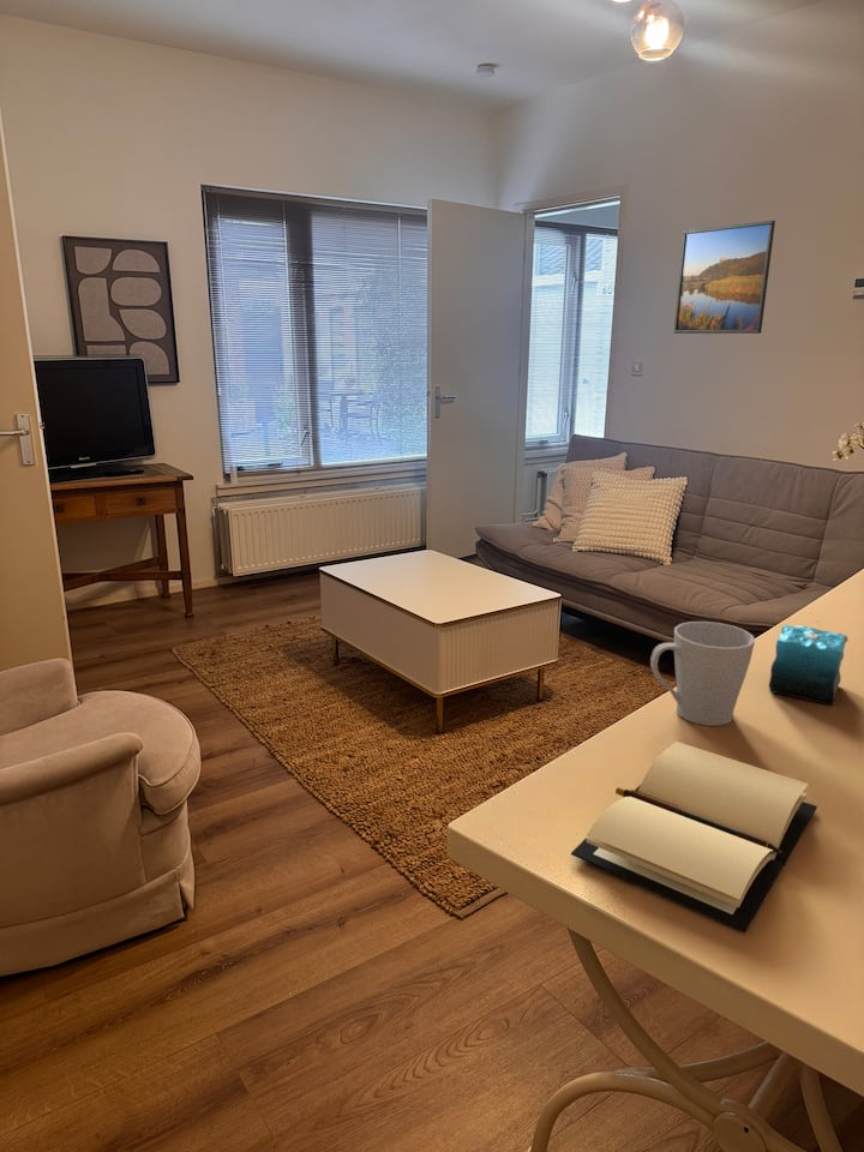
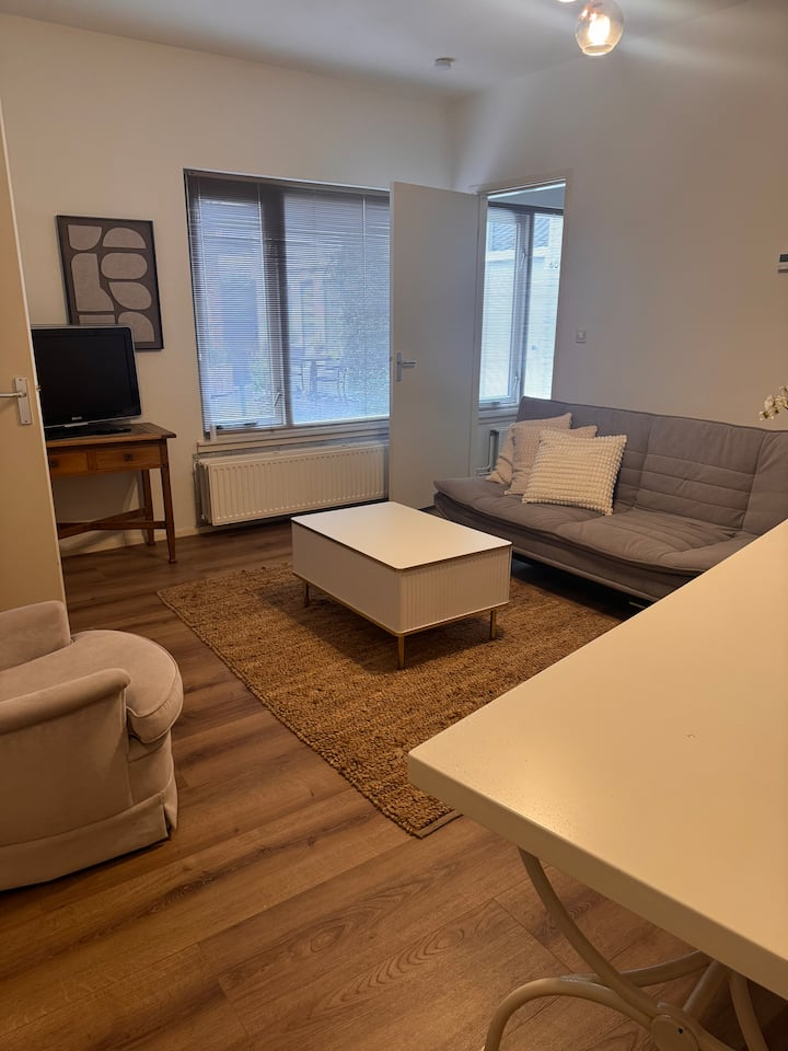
- mug [649,620,756,727]
- book [570,740,818,934]
- candle [768,612,850,707]
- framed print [673,220,776,335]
